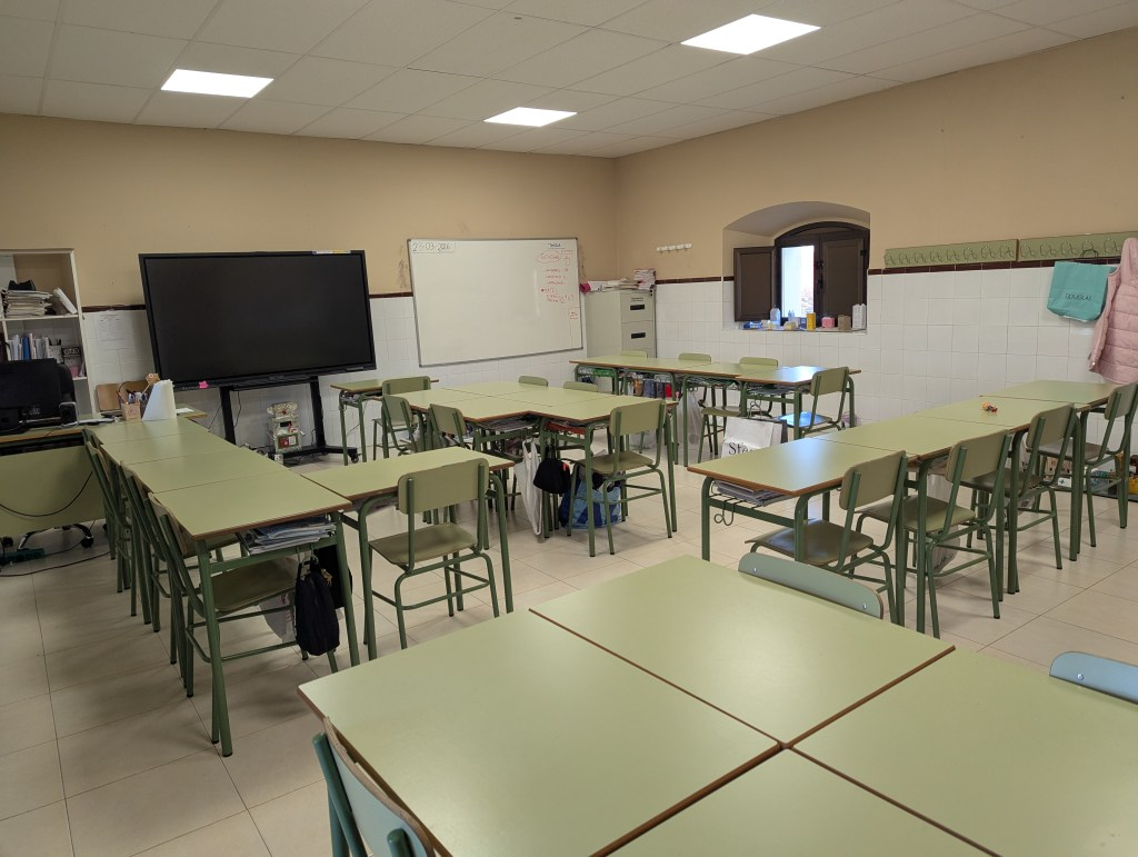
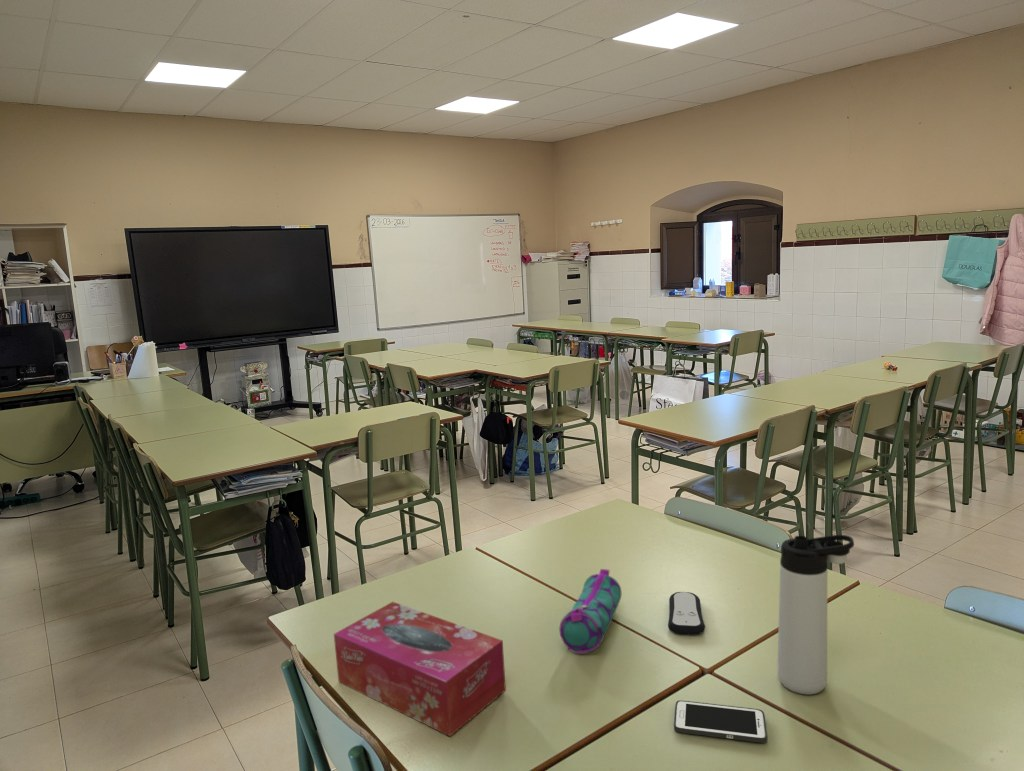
+ cell phone [673,699,768,743]
+ remote control [667,591,706,636]
+ thermos bottle [777,534,855,695]
+ pencil case [558,568,622,655]
+ tissue box [333,601,507,737]
